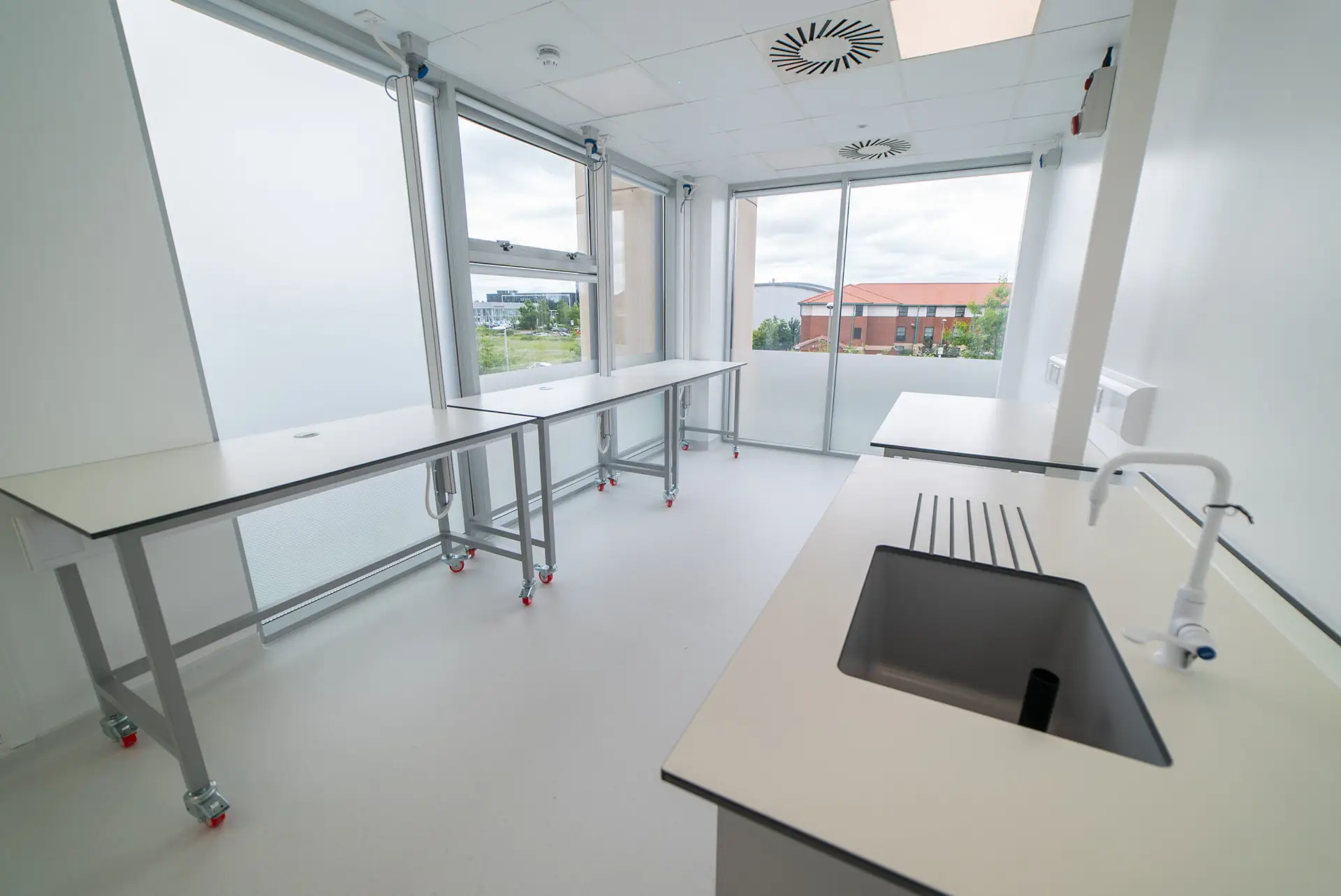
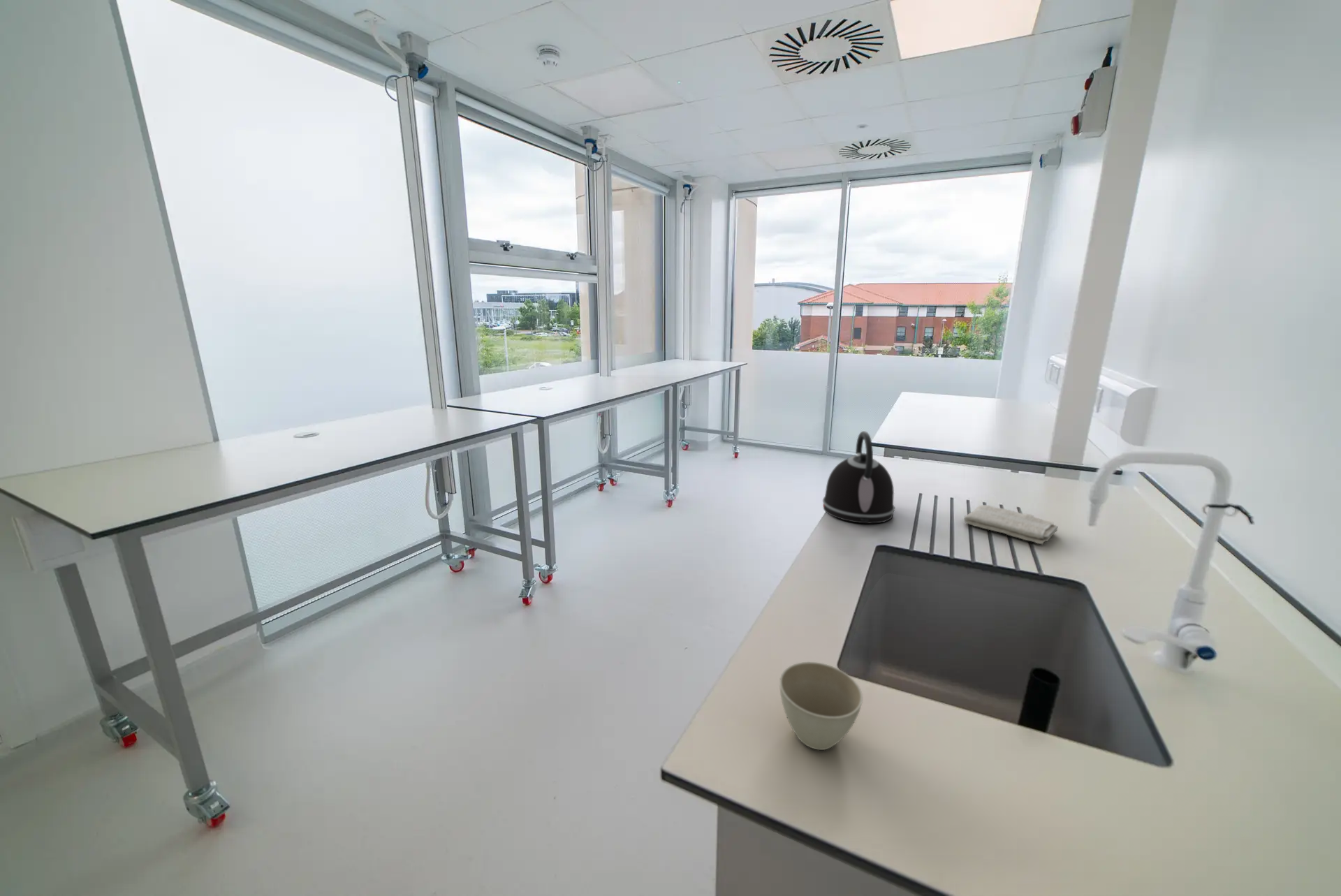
+ kettle [822,430,895,524]
+ washcloth [963,504,1059,545]
+ flower pot [779,661,863,751]
